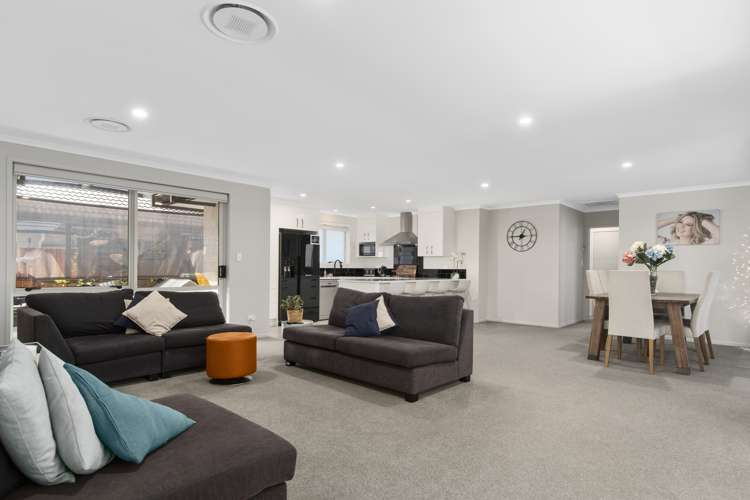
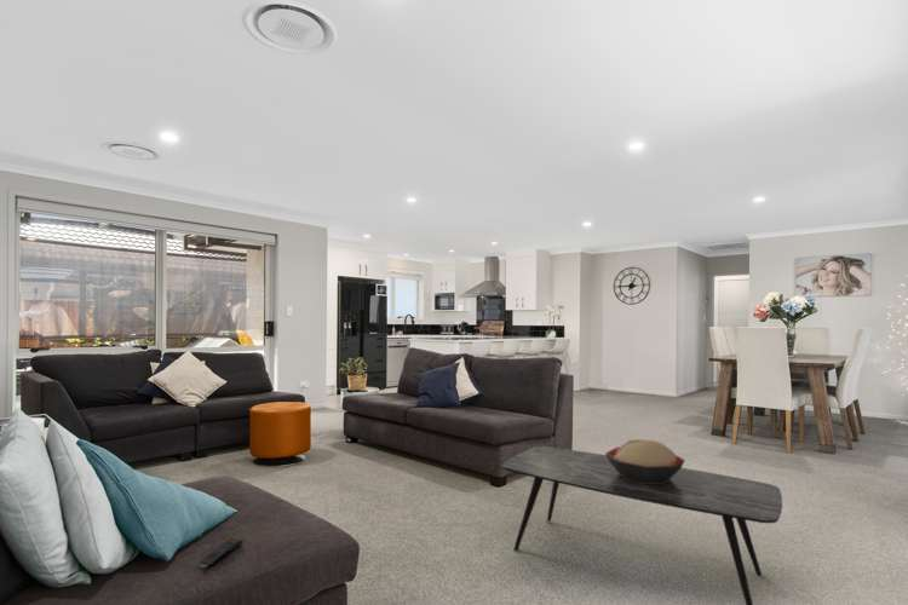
+ decorative bowl [604,438,686,484]
+ remote control [199,537,245,569]
+ coffee table [501,445,783,605]
